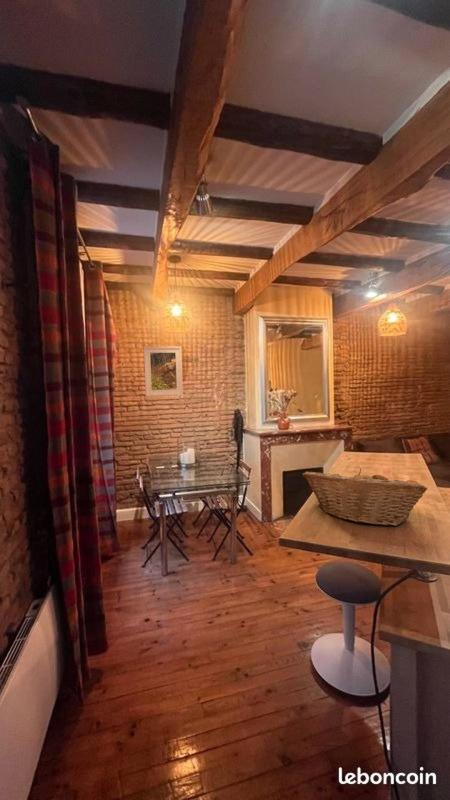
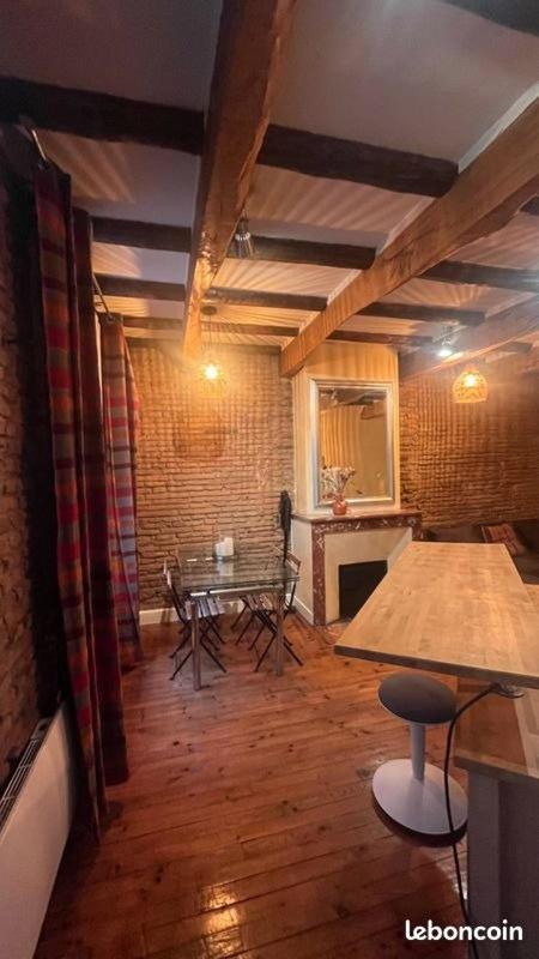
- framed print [143,345,184,397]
- fruit basket [302,468,428,527]
